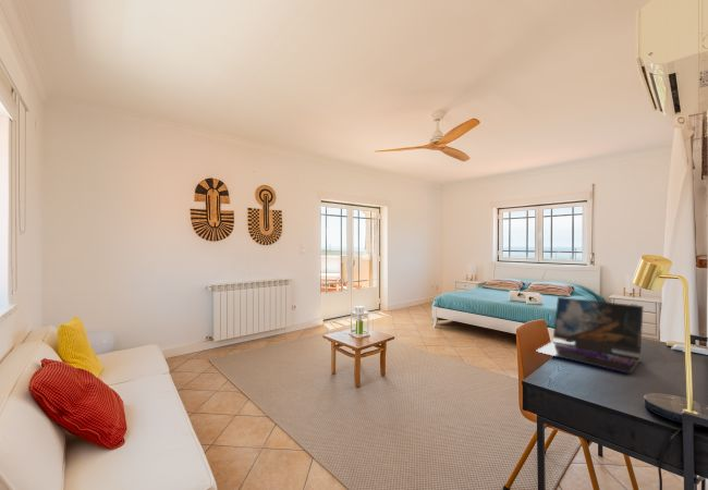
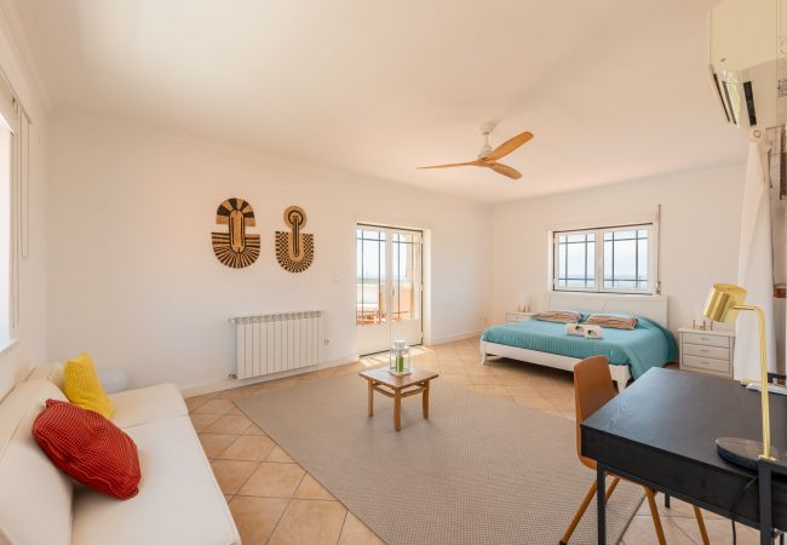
- laptop [535,296,645,375]
